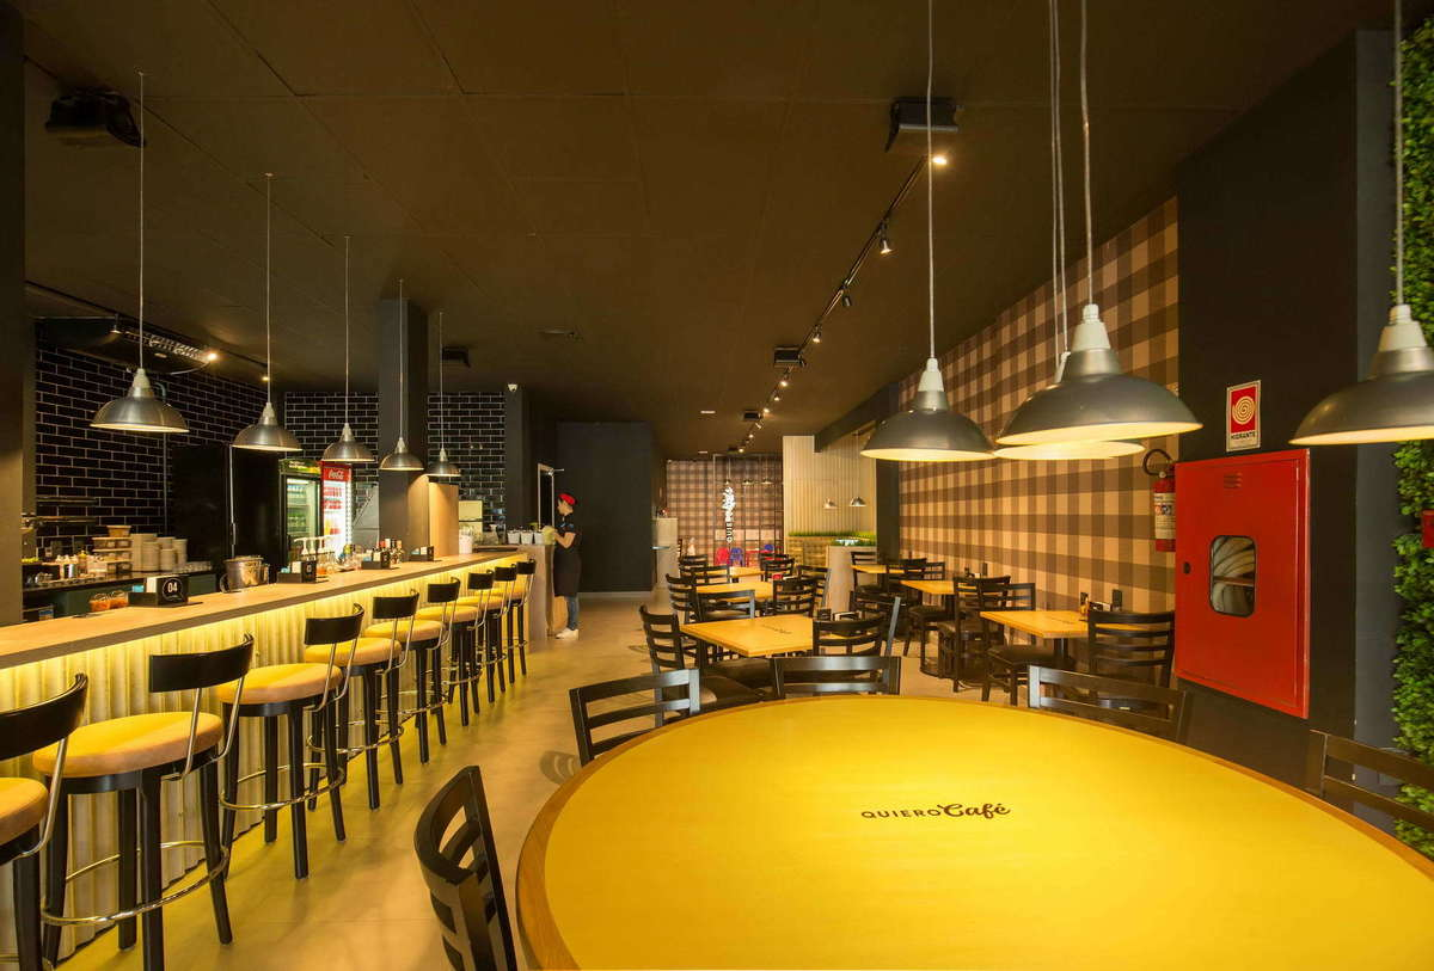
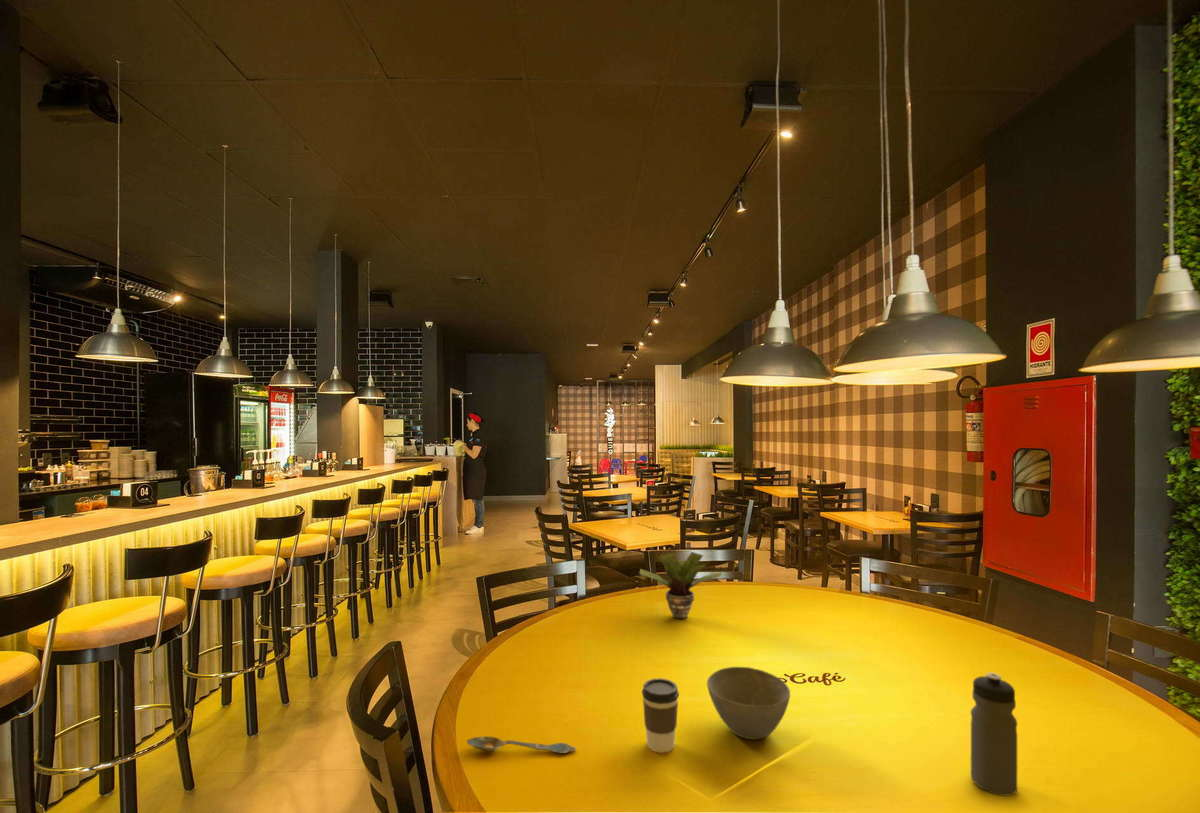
+ potted plant [638,551,723,620]
+ coffee cup [641,677,680,754]
+ bowl [706,666,791,741]
+ spoon [466,735,577,754]
+ water bottle [970,672,1018,797]
